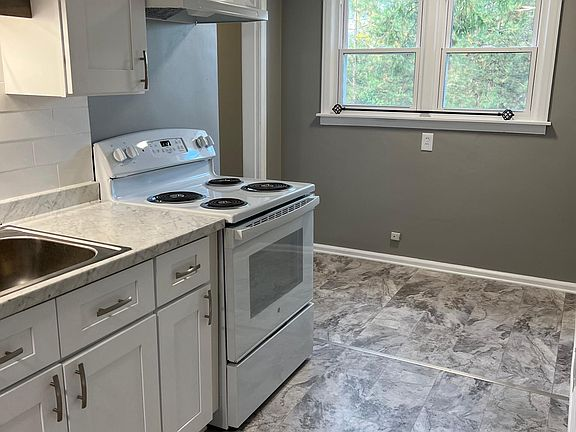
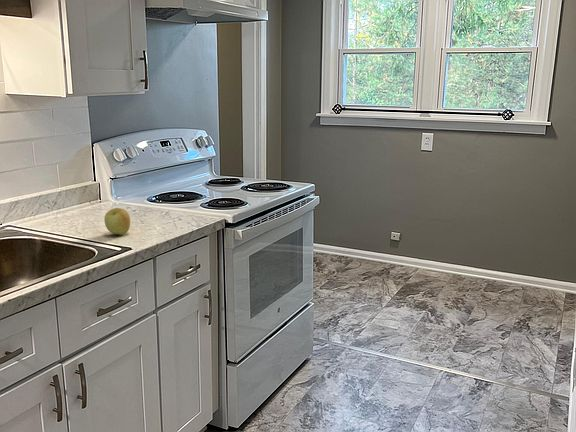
+ apple [103,207,131,236]
